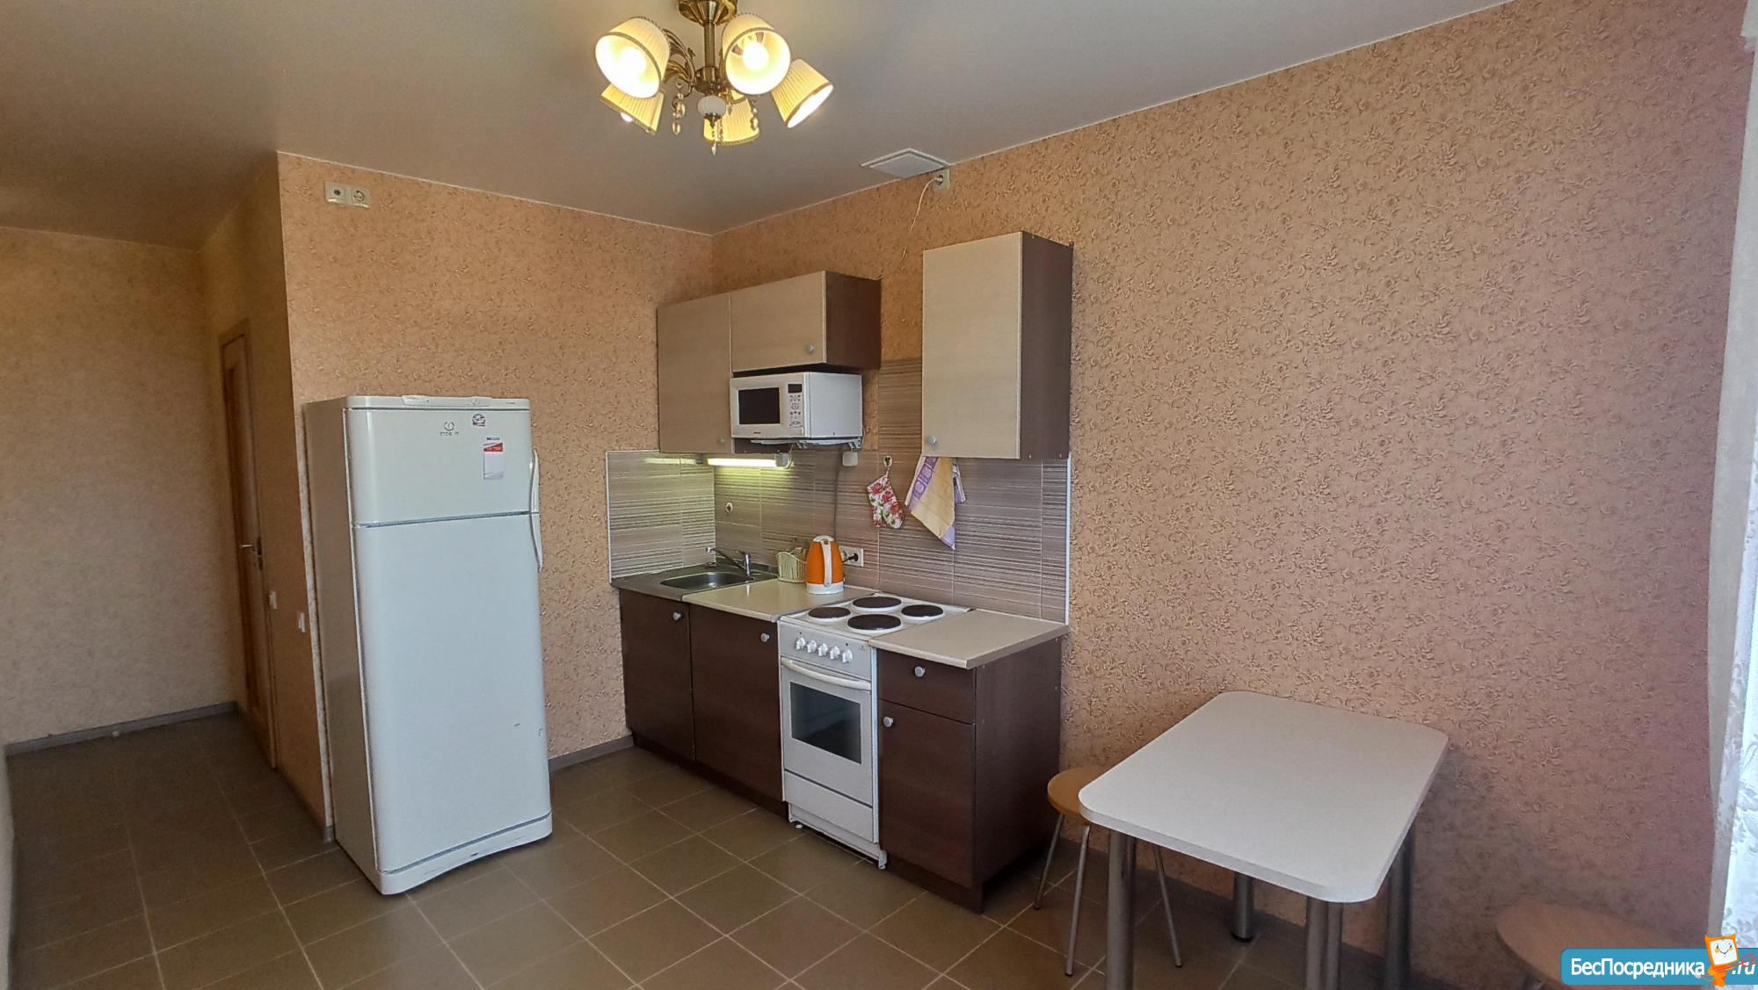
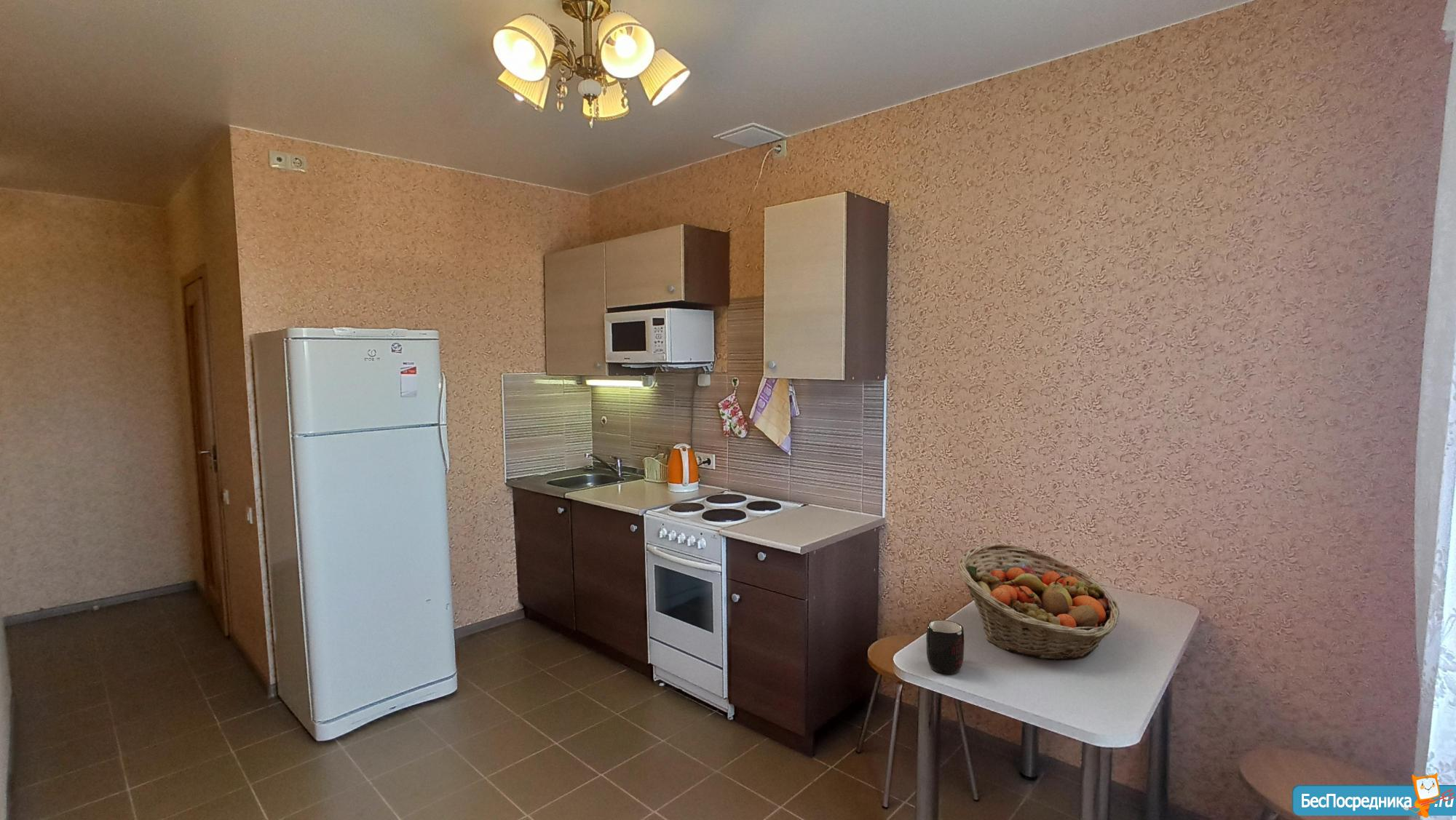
+ fruit basket [957,543,1120,661]
+ mug [925,619,965,675]
